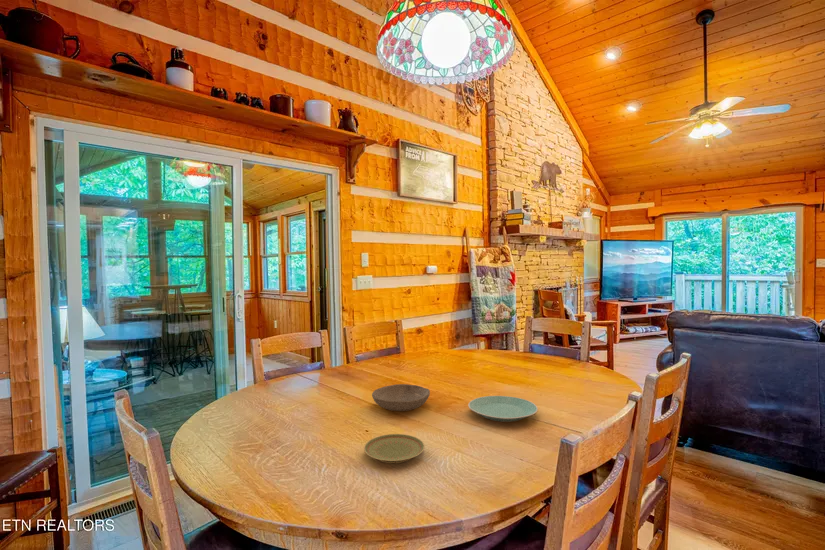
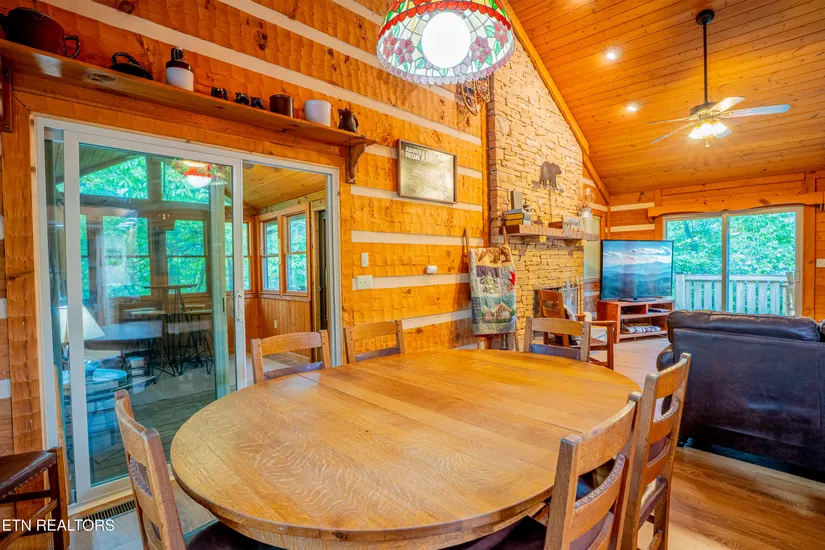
- plate [363,433,426,464]
- bowl [371,383,431,412]
- plate [467,395,539,423]
